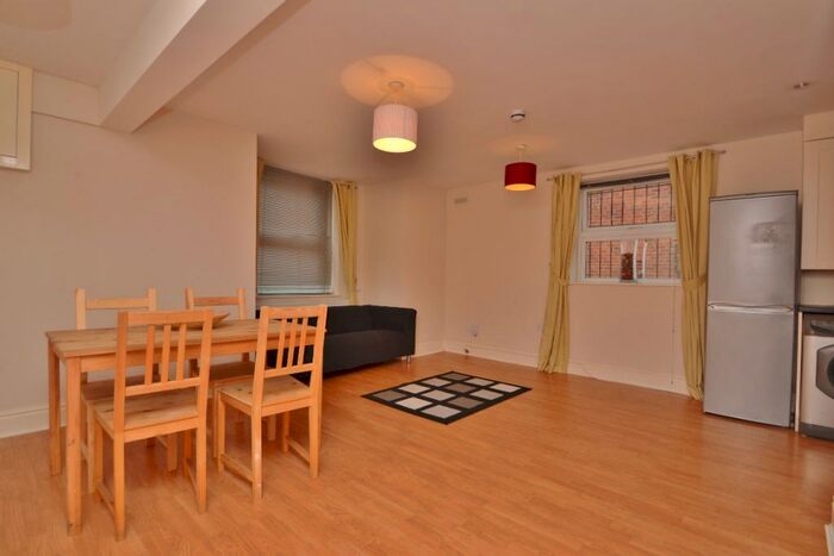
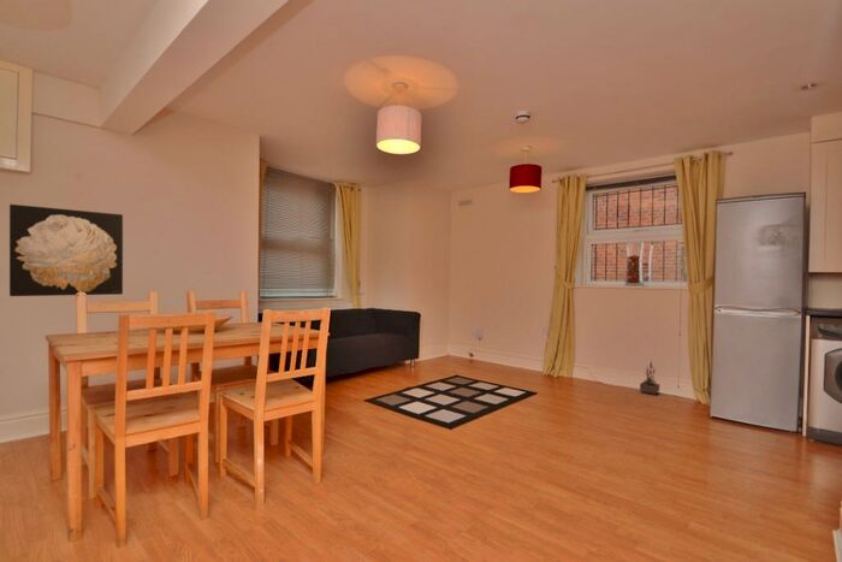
+ wall art [8,203,124,297]
+ potted plant [639,359,660,396]
